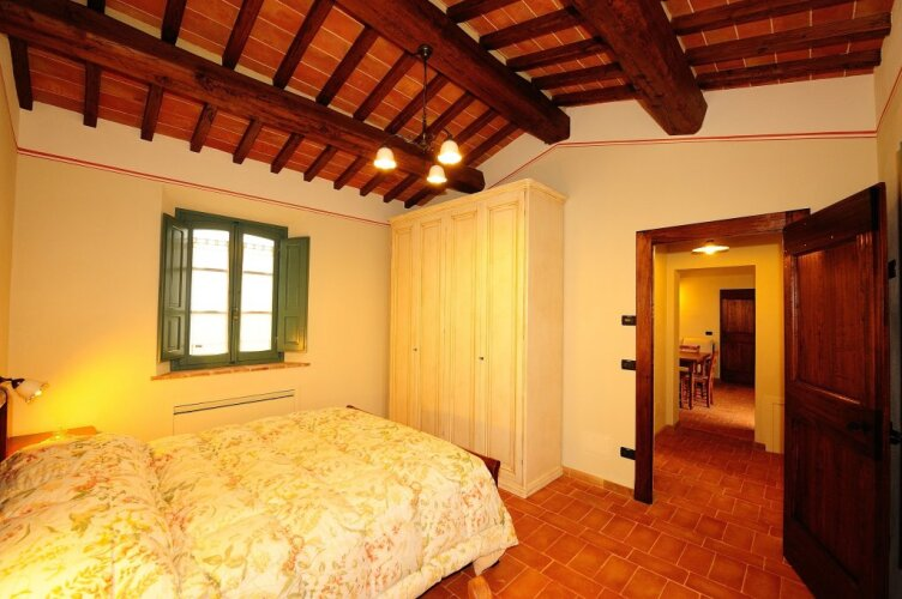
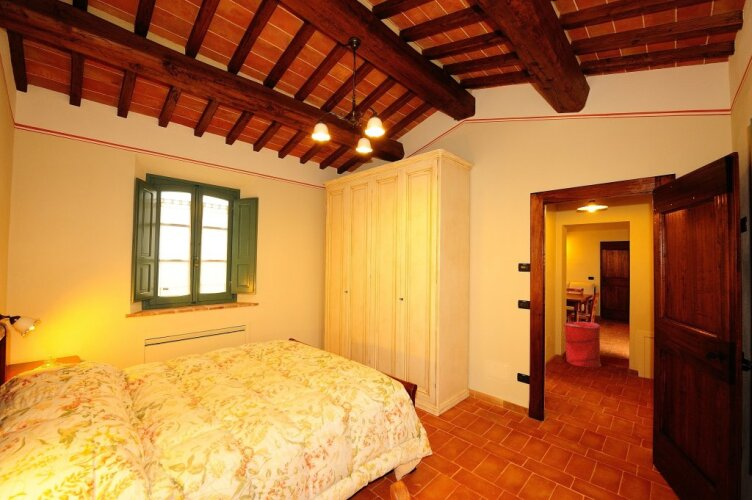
+ laundry hamper [562,321,602,369]
